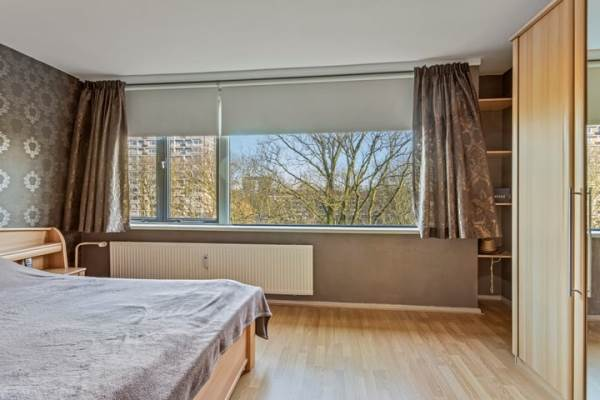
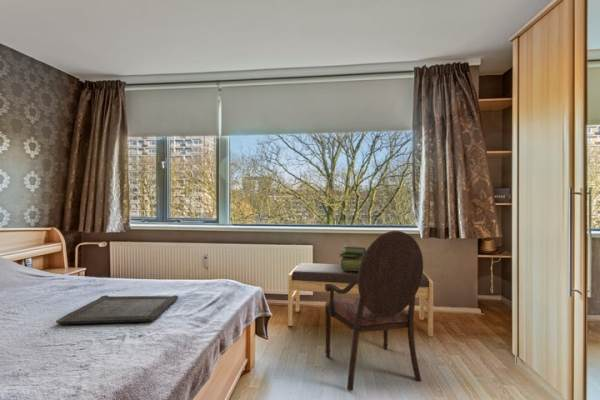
+ stack of books [337,245,367,271]
+ serving tray [55,294,179,325]
+ bench [287,262,434,338]
+ armchair [324,230,424,392]
